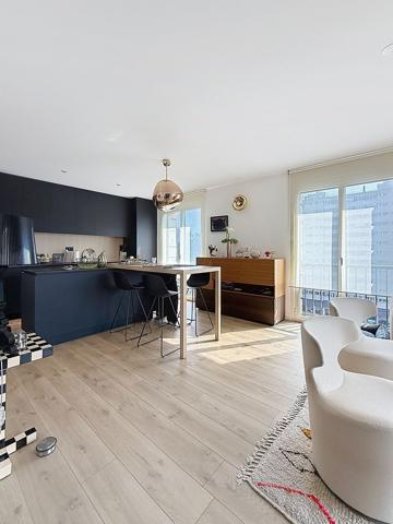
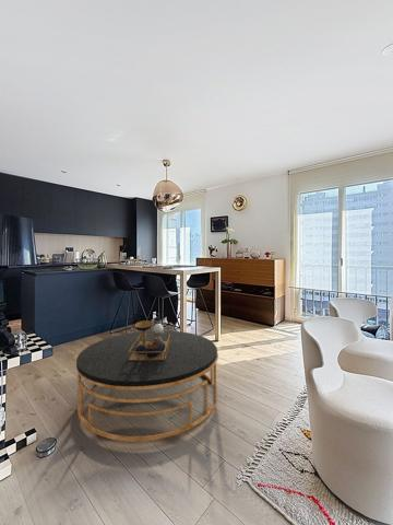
+ coffee table [75,319,219,443]
